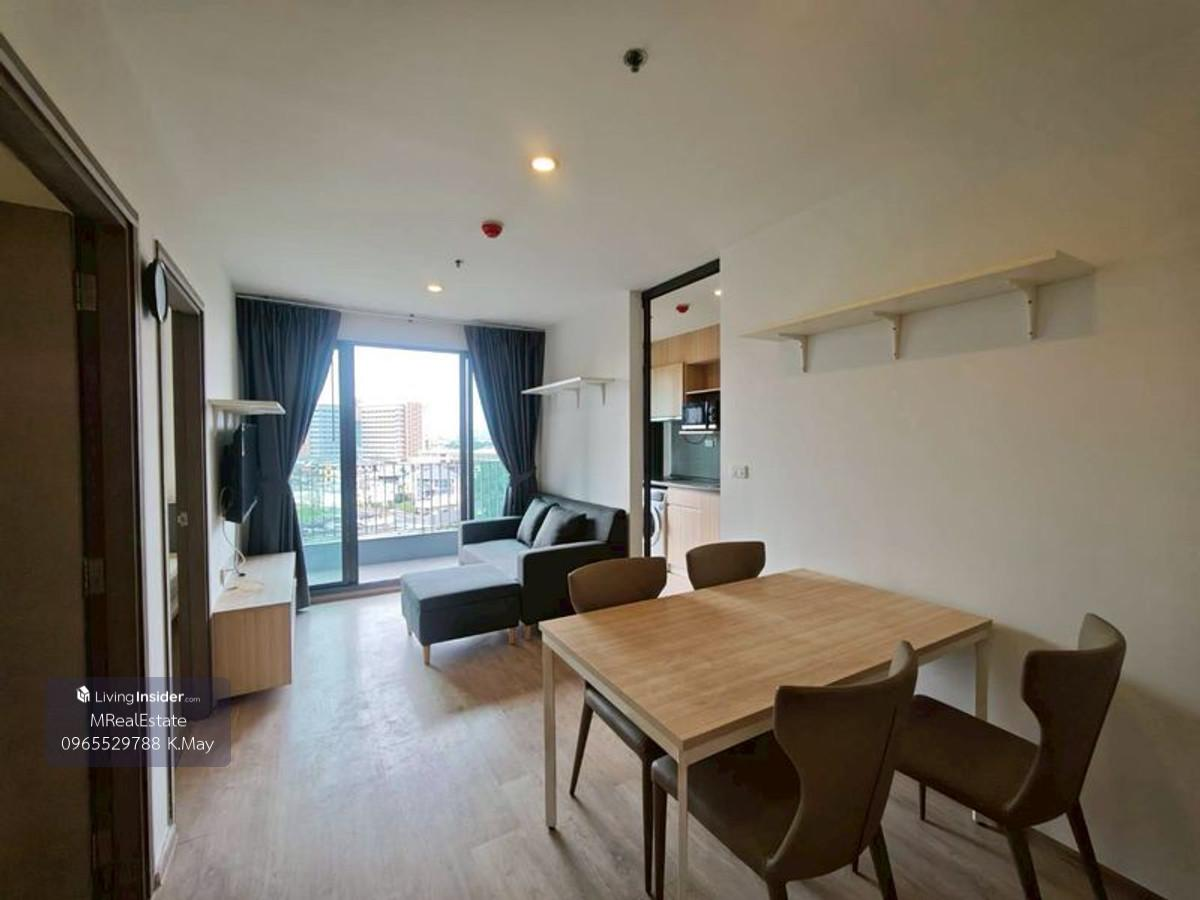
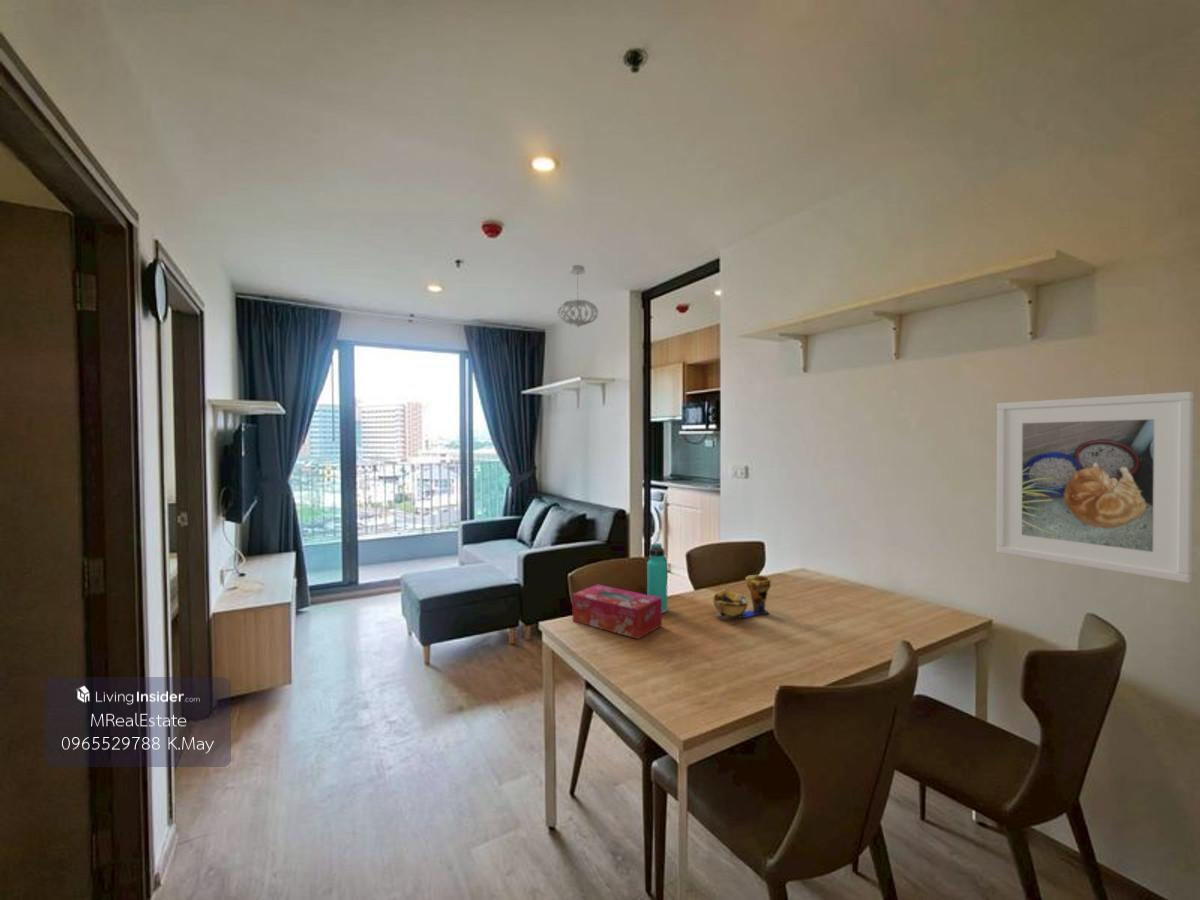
+ decorative bowl [712,574,772,619]
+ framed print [996,391,1195,584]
+ tissue box [571,584,663,640]
+ thermos bottle [646,542,668,614]
+ pendant light [557,264,599,329]
